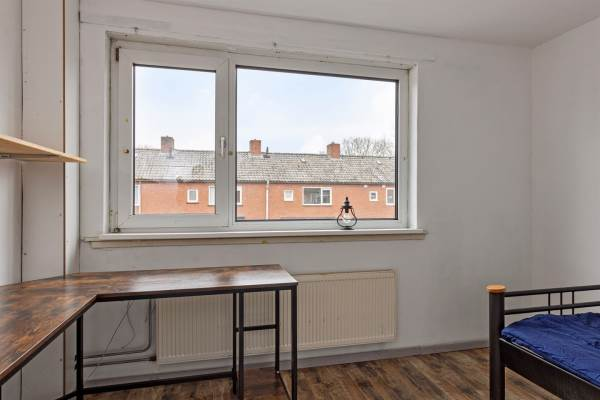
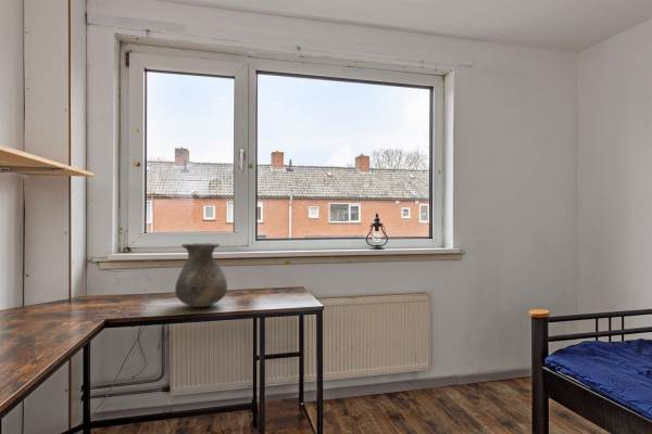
+ vase [174,242,228,308]
